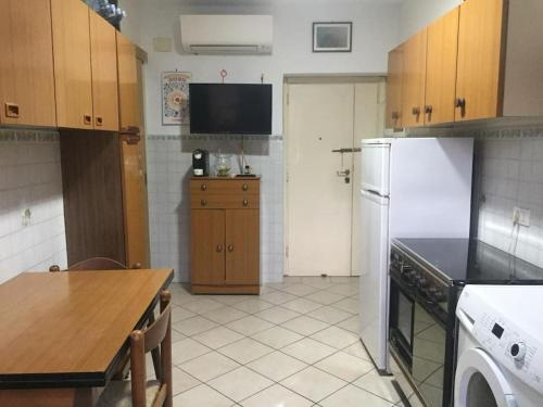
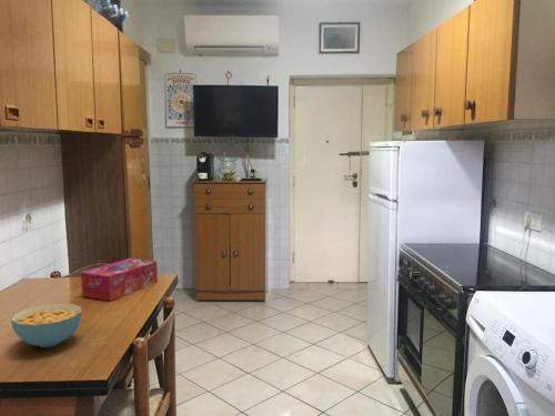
+ tissue box [80,257,159,302]
+ cereal bowl [10,303,82,348]
